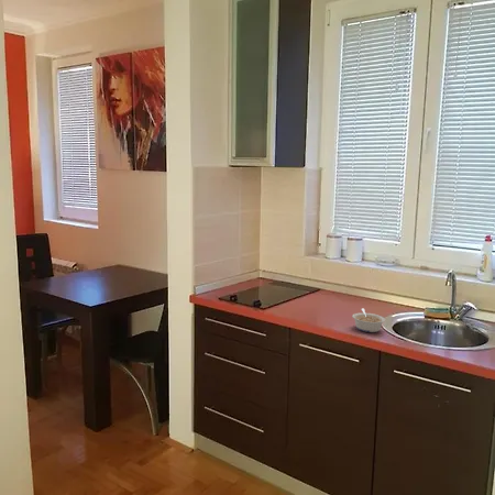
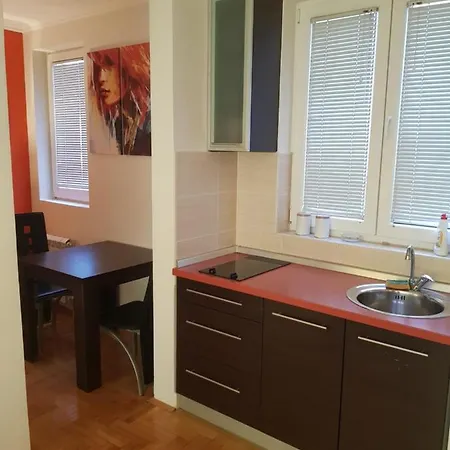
- legume [351,308,386,333]
